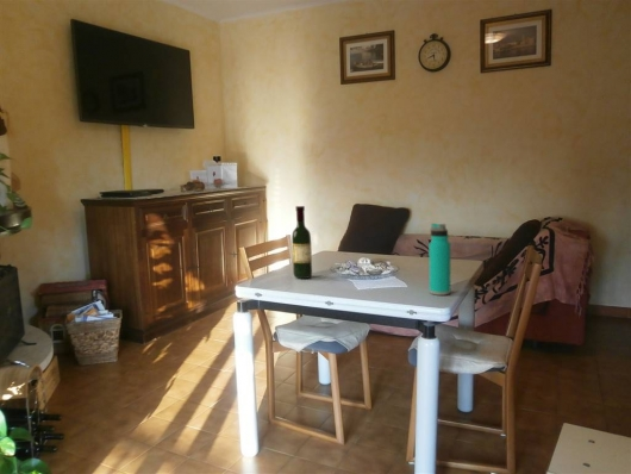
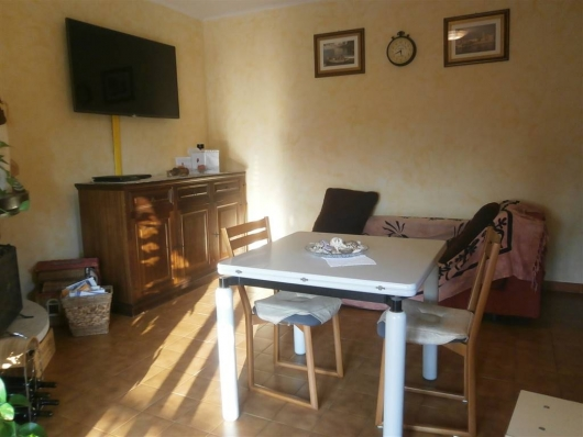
- wine bottle [290,205,313,280]
- water bottle [429,223,451,297]
